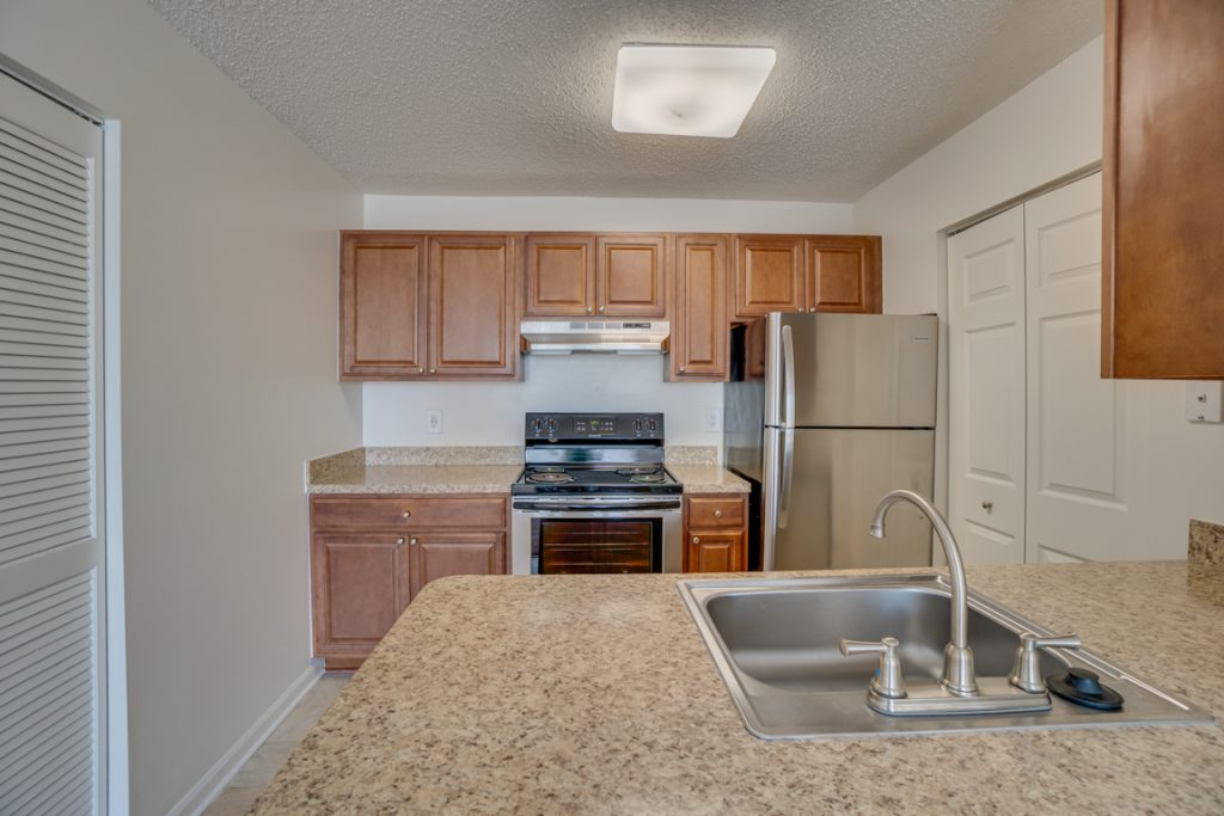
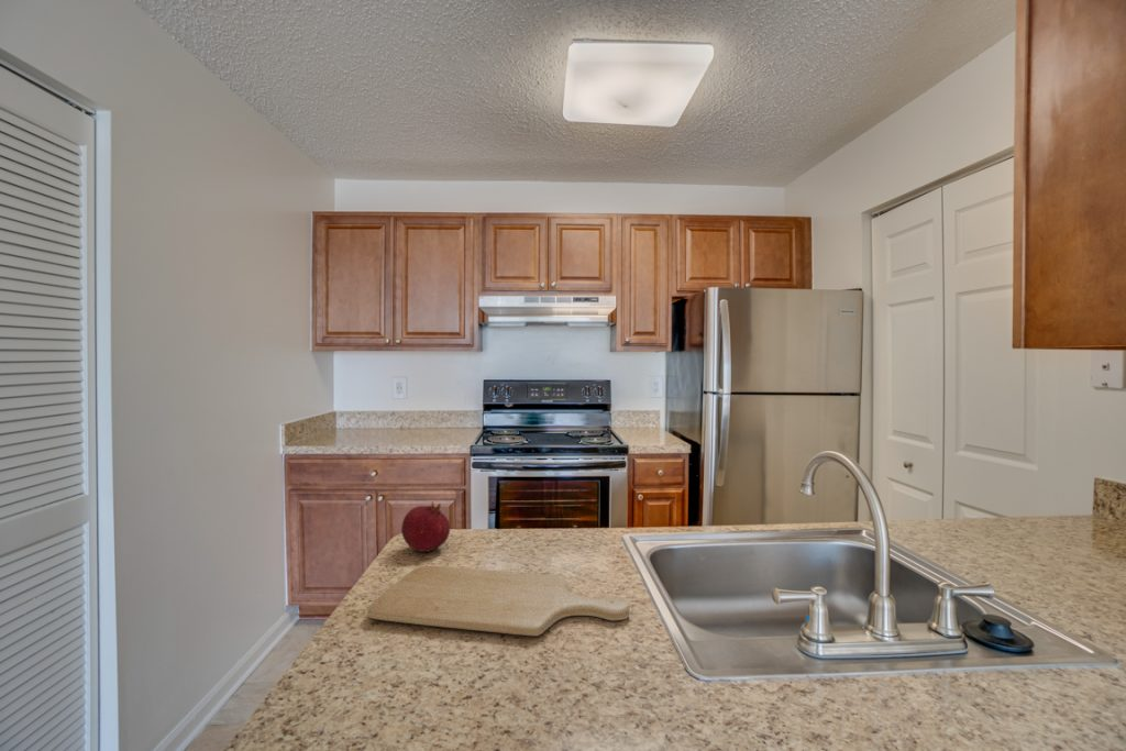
+ chopping board [366,565,630,637]
+ fruit [400,500,451,553]
